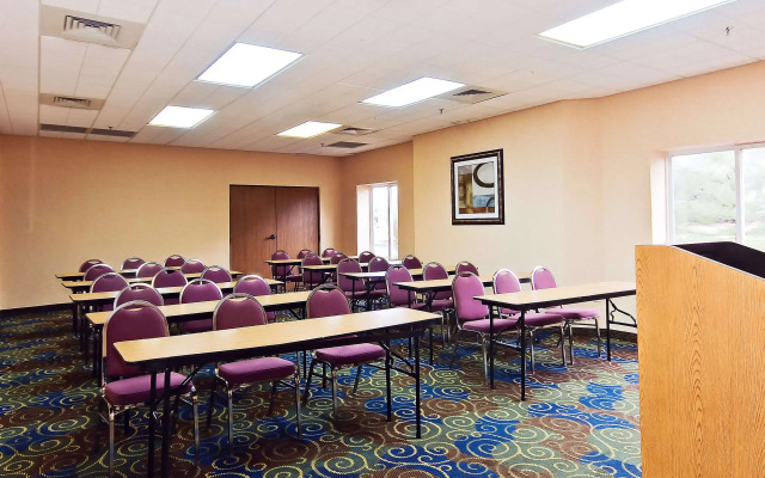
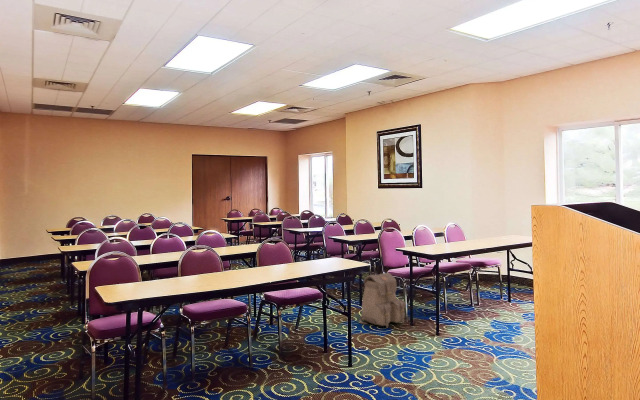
+ backpack [358,272,407,328]
